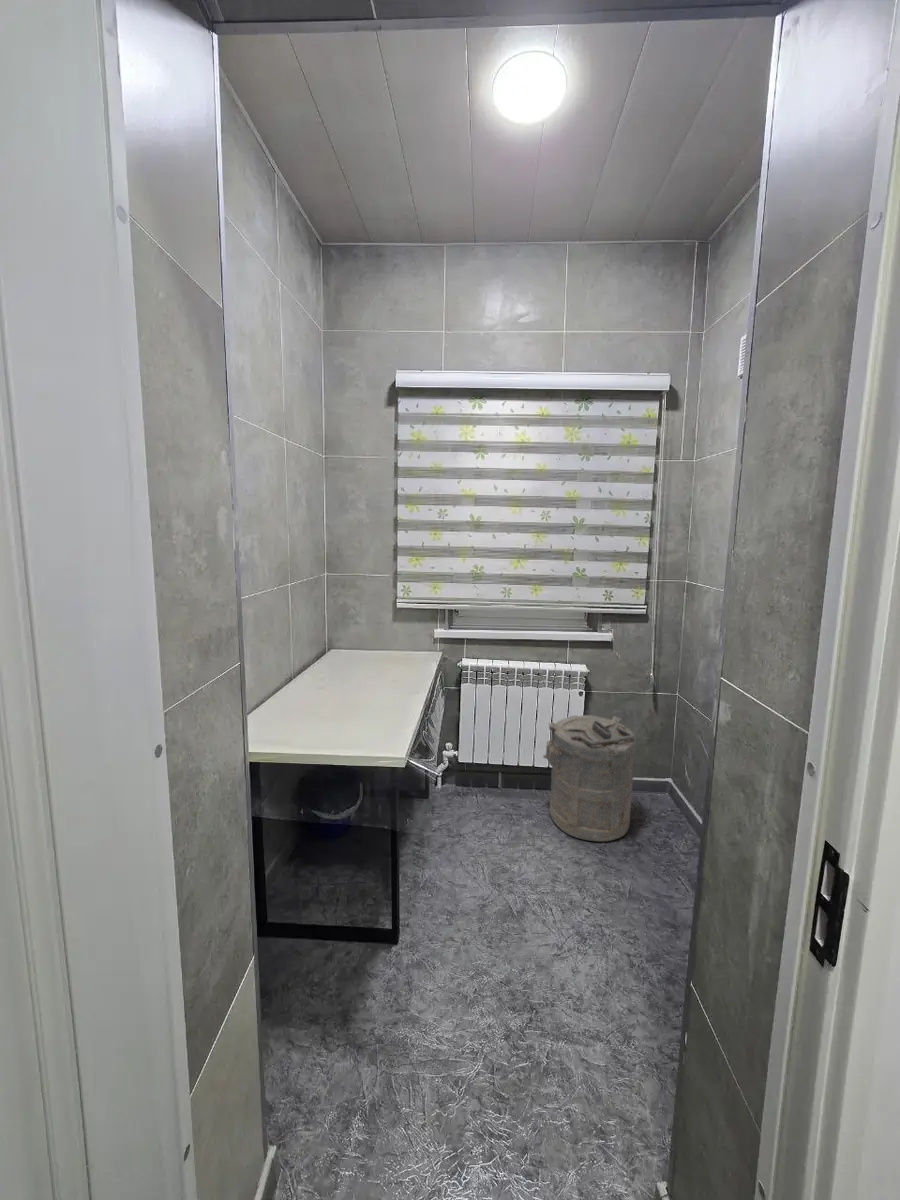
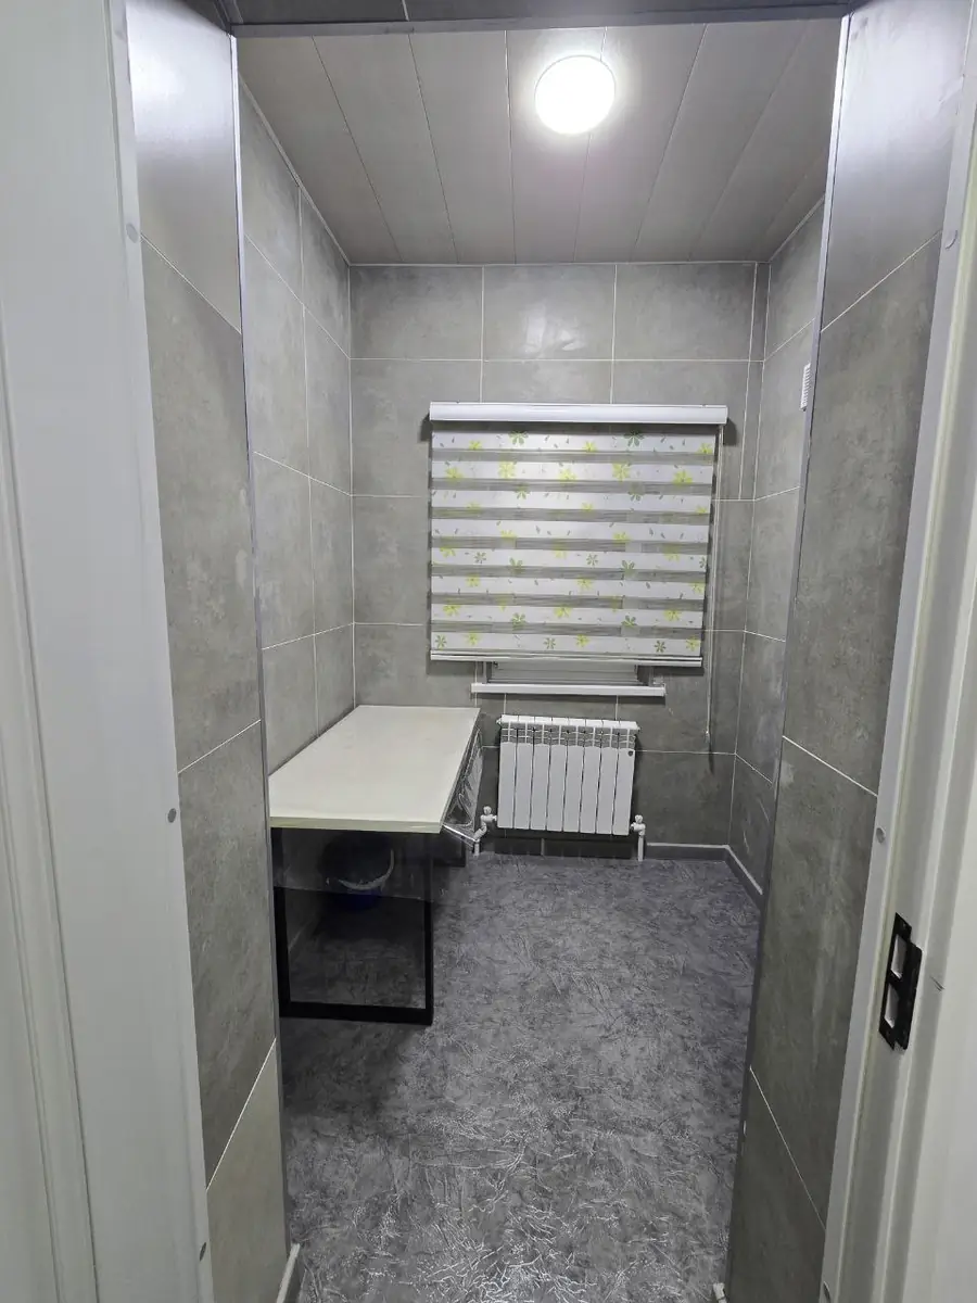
- laundry hamper [542,714,637,842]
